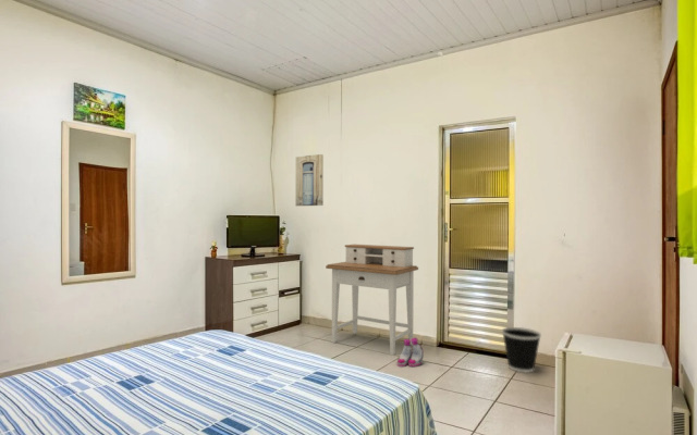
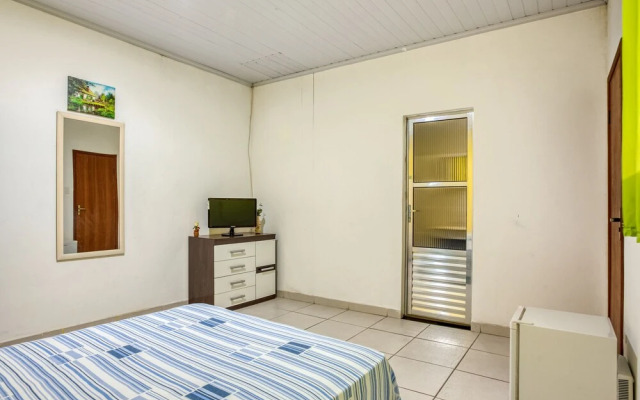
- wastebasket [501,326,542,374]
- boots [396,336,425,368]
- desk [325,244,419,357]
- wall art [294,153,325,207]
